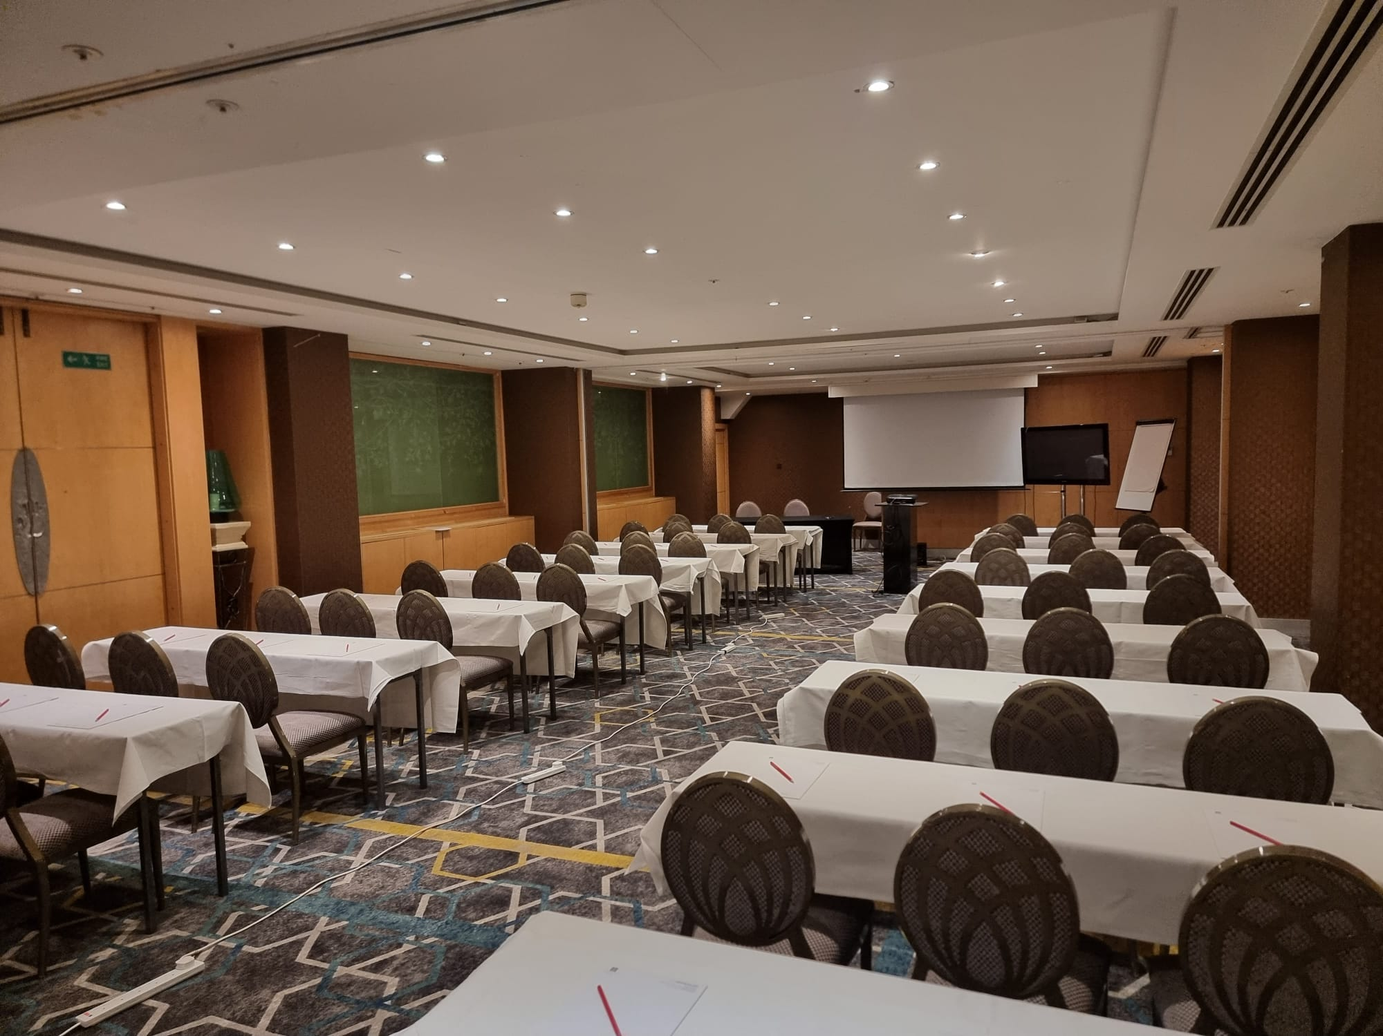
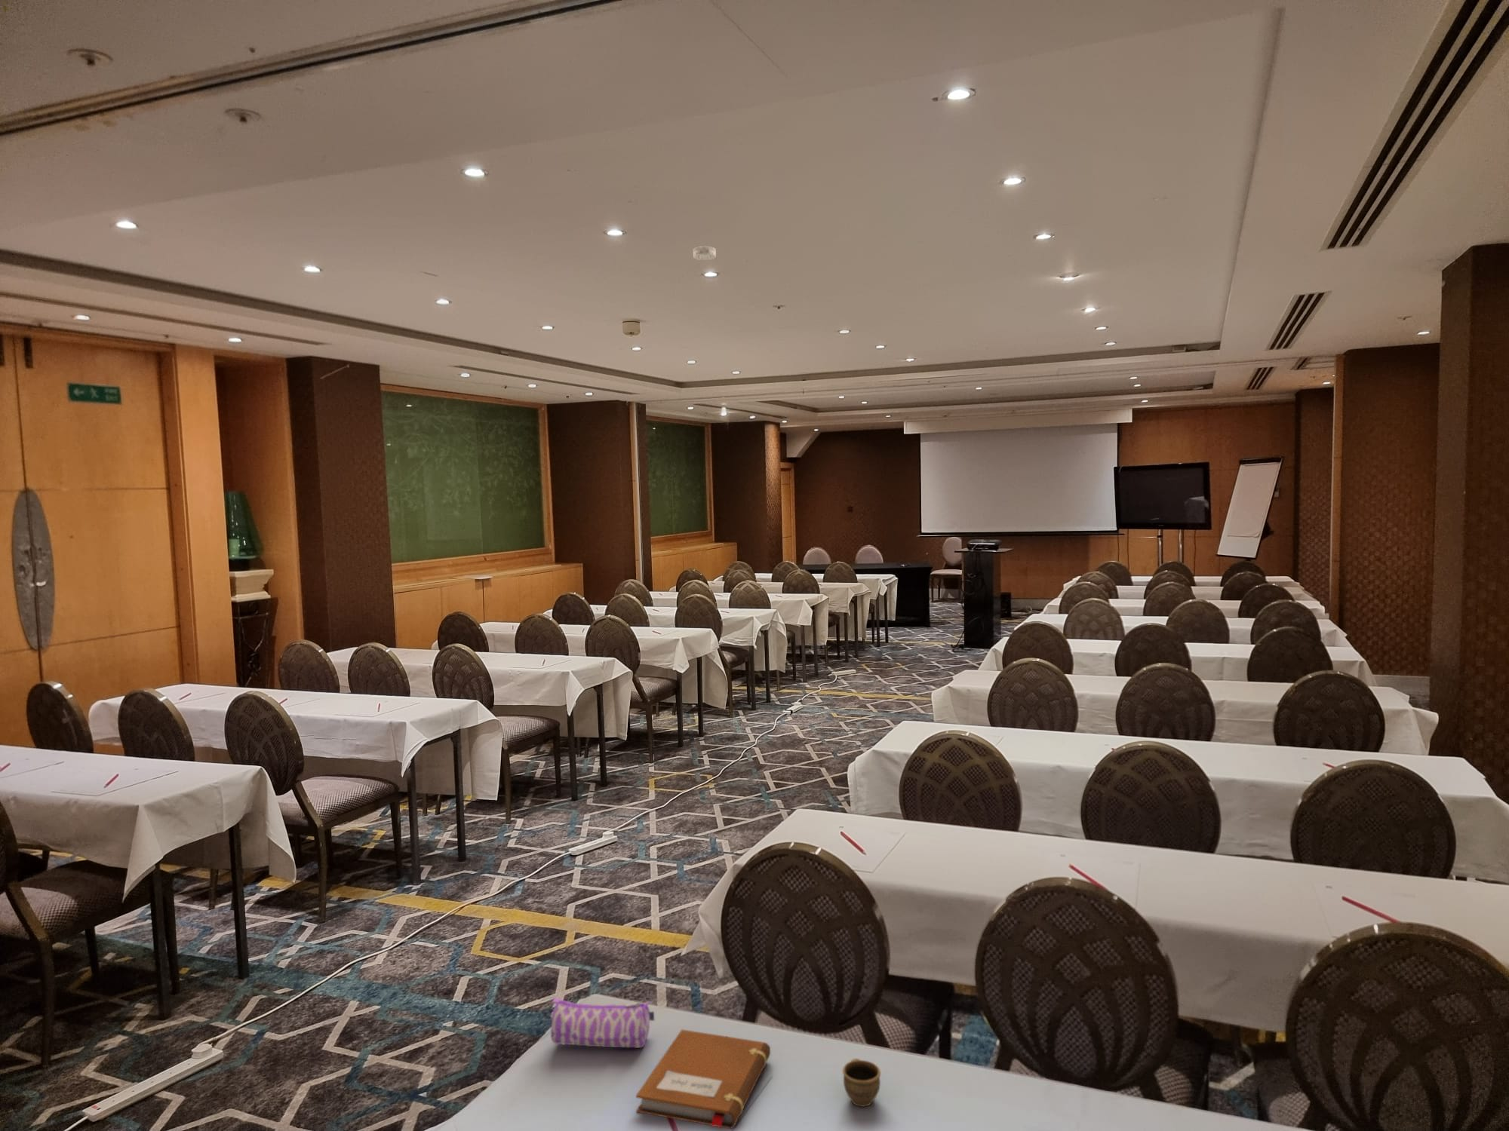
+ cup [842,1057,882,1107]
+ smoke detector [693,245,716,261]
+ notebook [636,1029,771,1130]
+ pencil case [550,997,655,1049]
